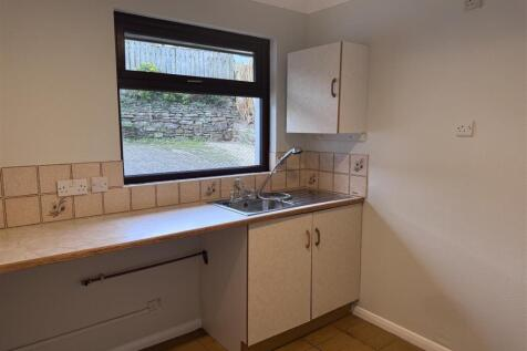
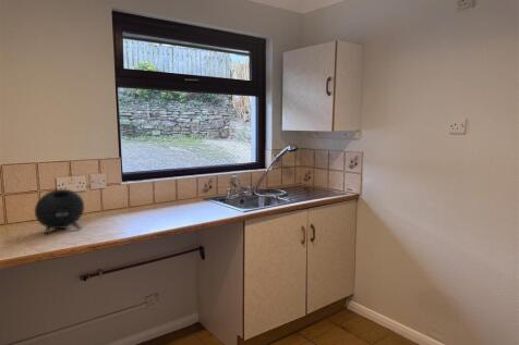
+ speaker [34,188,85,235]
